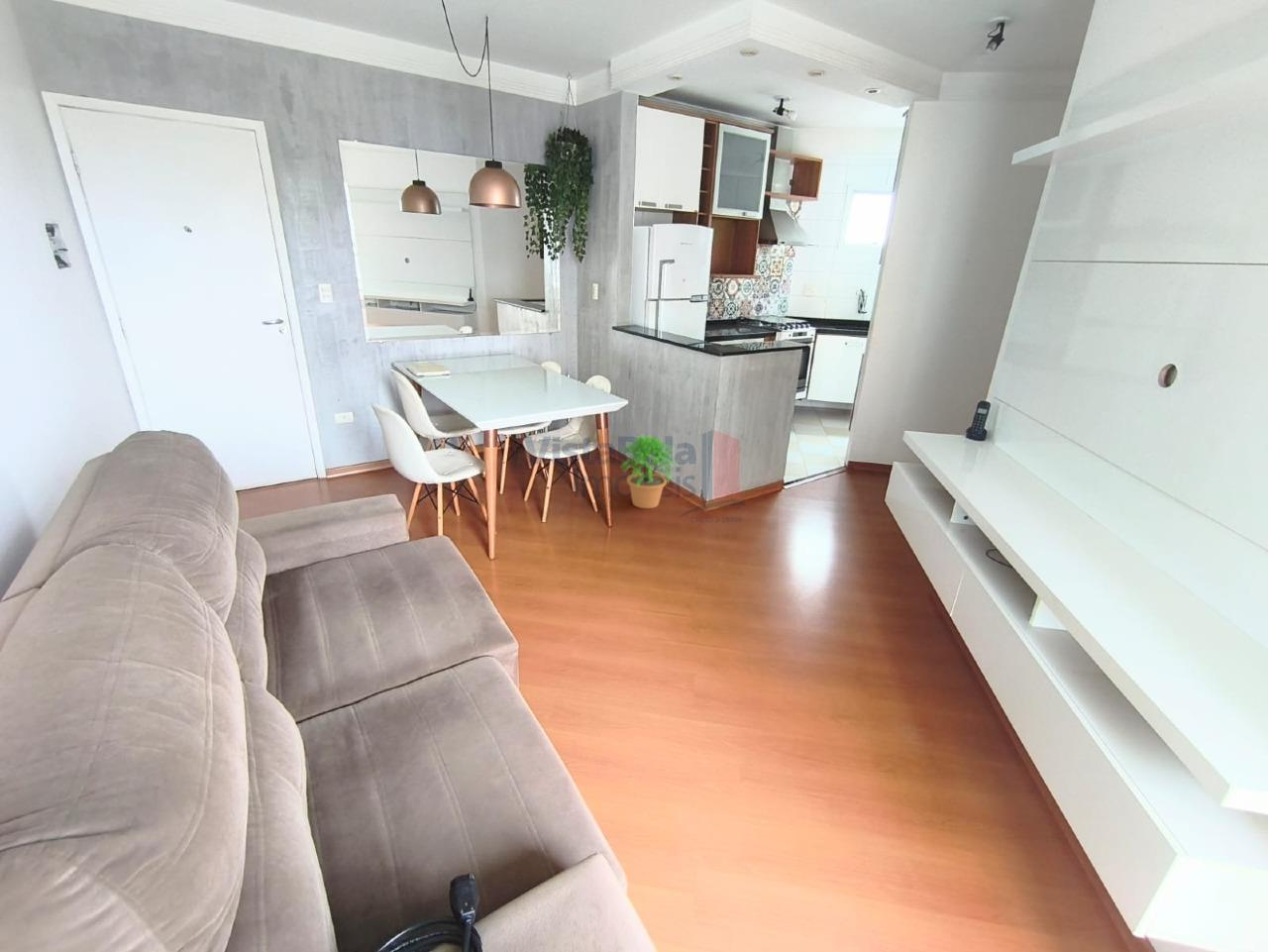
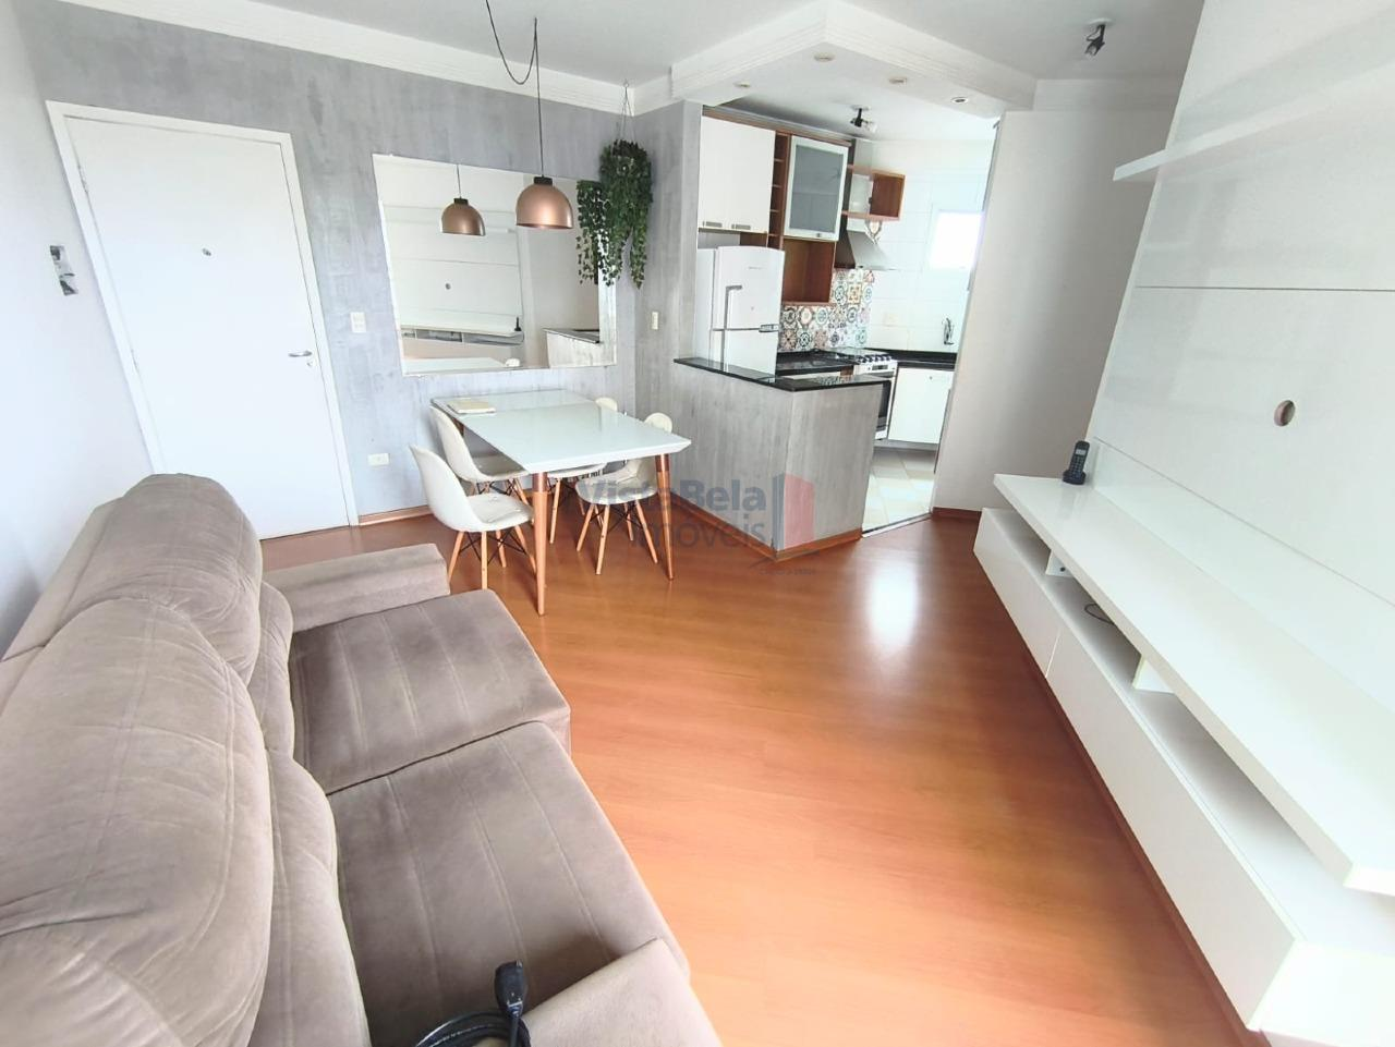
- potted plant [619,434,681,509]
